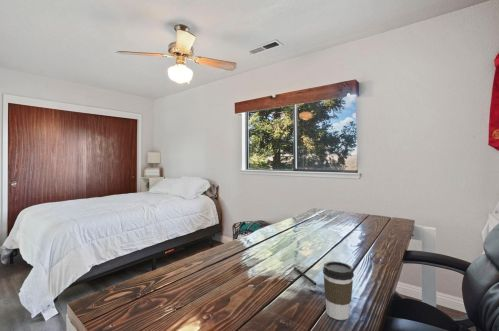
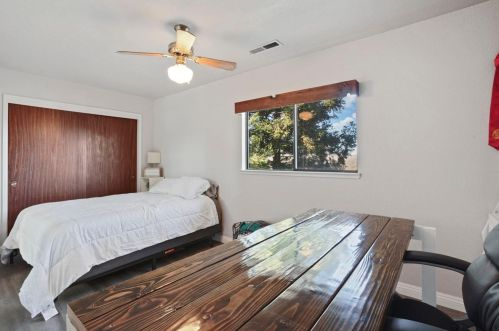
- pen [293,266,317,286]
- coffee cup [322,260,355,321]
